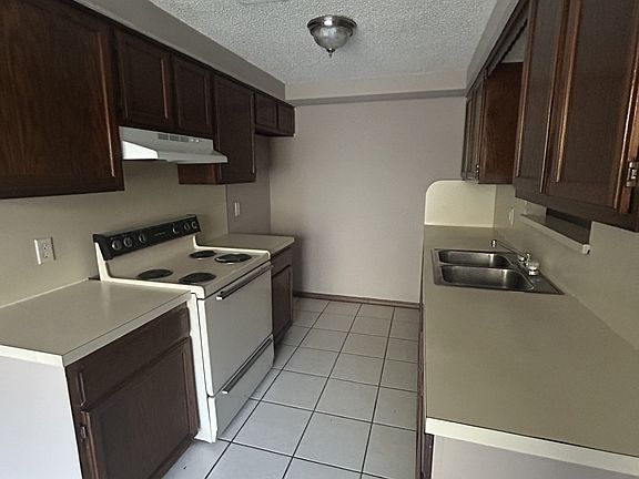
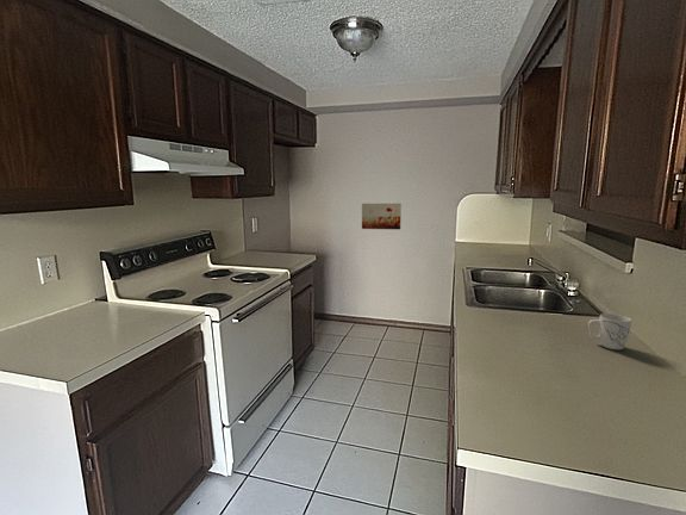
+ wall art [361,203,403,230]
+ mug [587,312,632,350]
